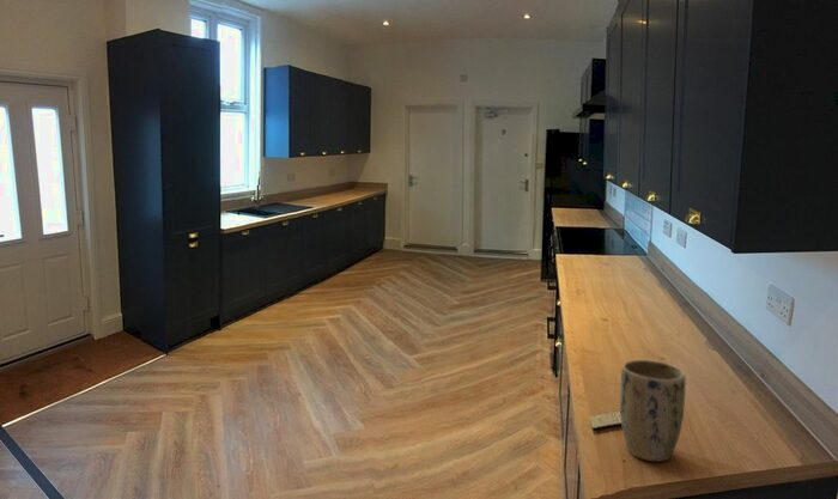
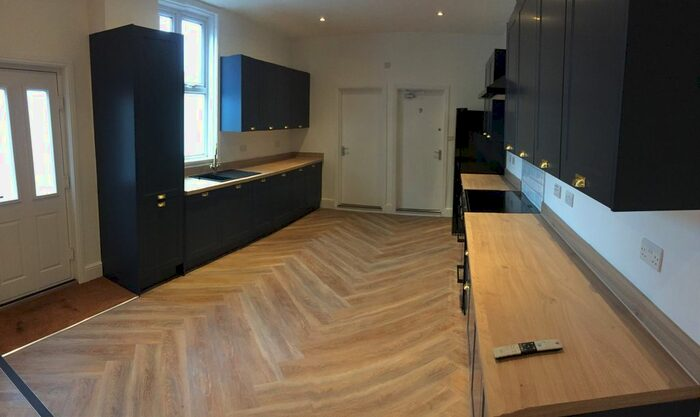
- plant pot [619,359,687,463]
